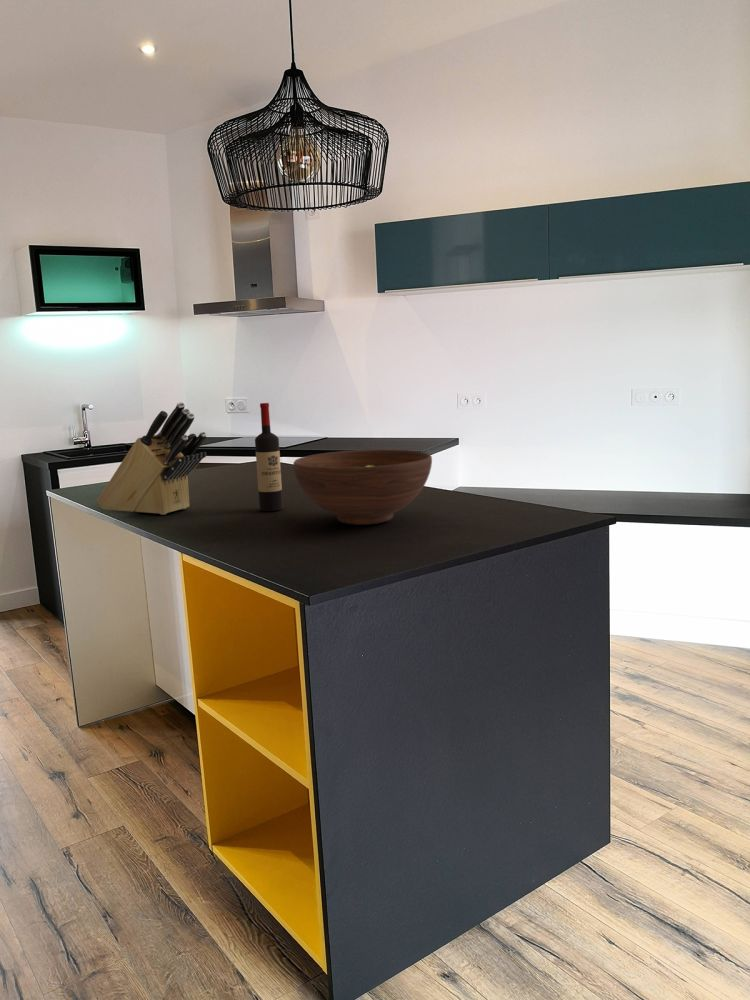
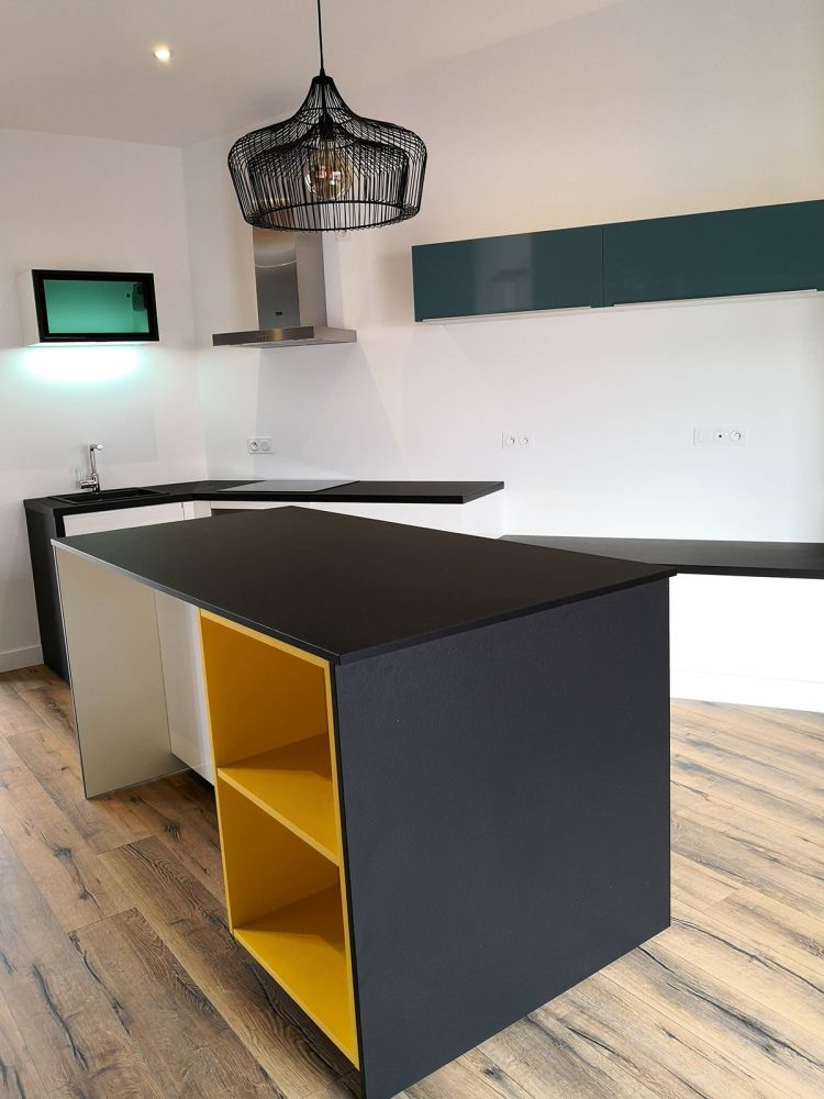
- knife block [96,401,208,516]
- wine bottle [254,402,284,512]
- fruit bowl [292,449,433,526]
